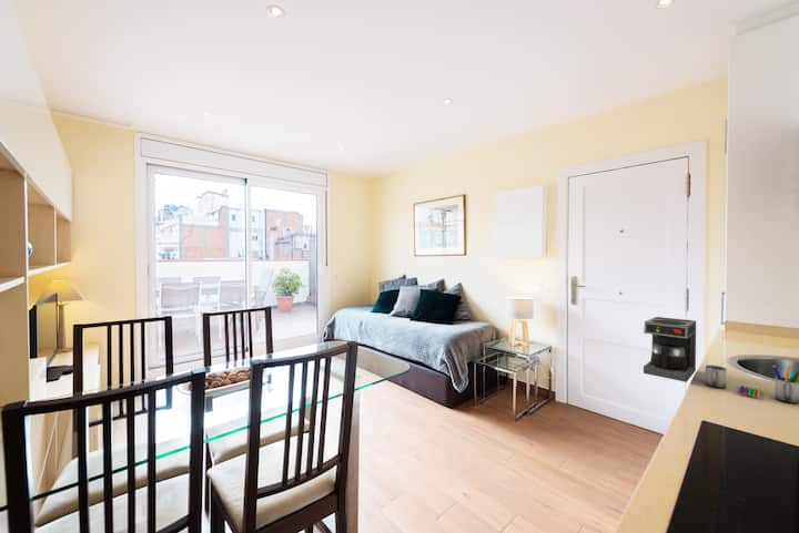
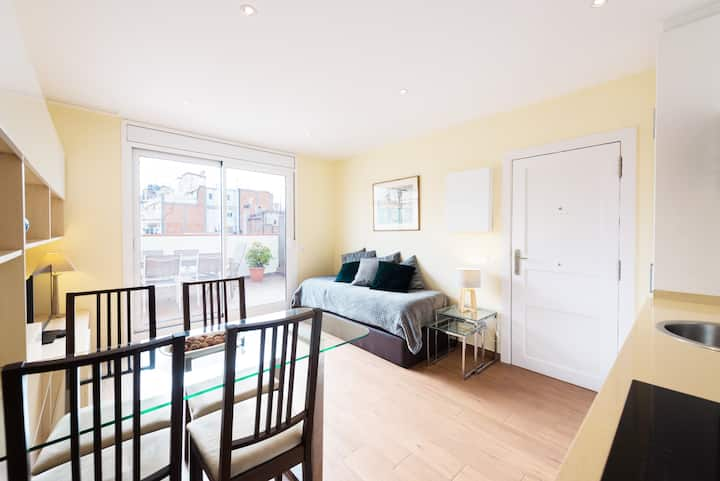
- coffee maker [643,316,799,404]
